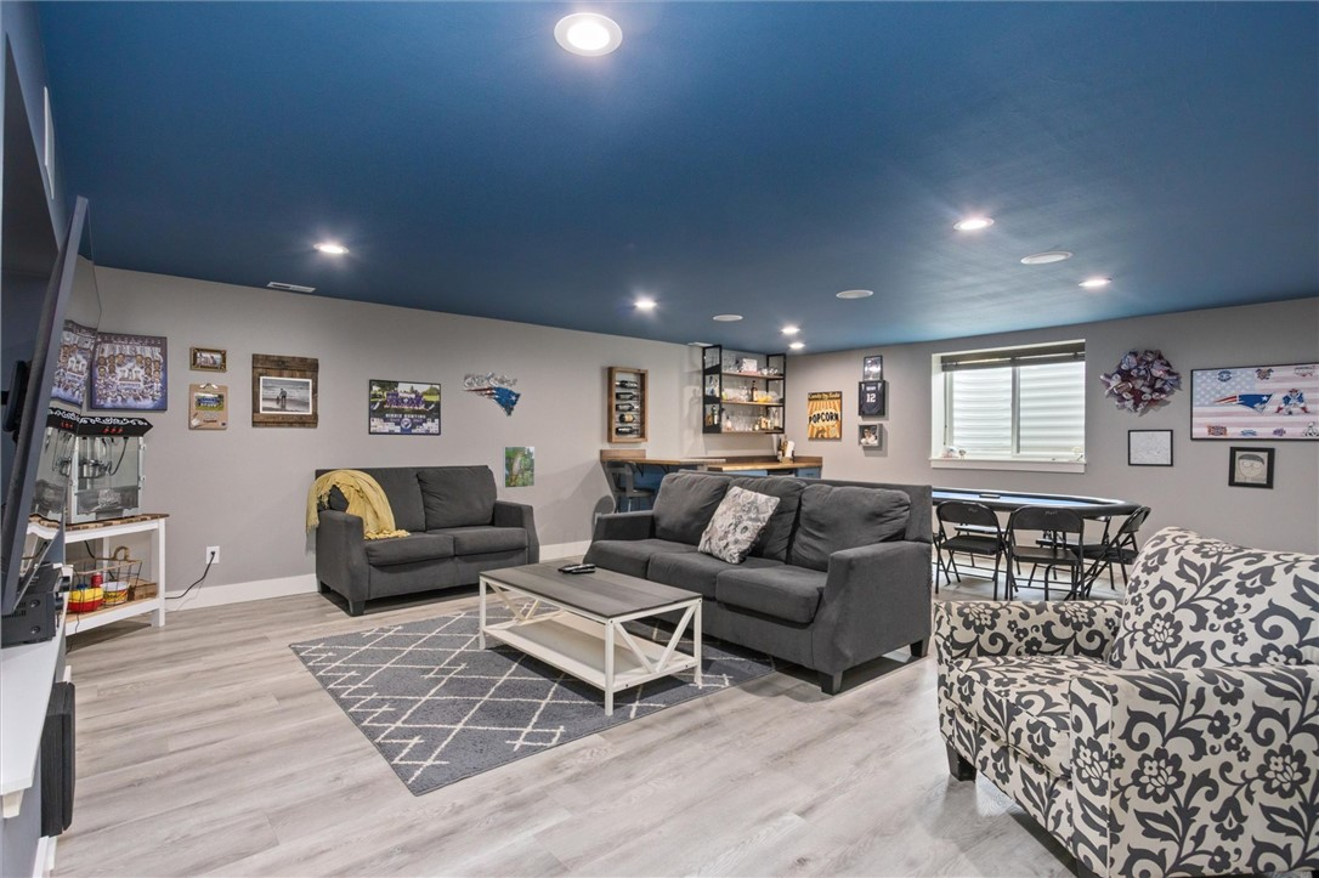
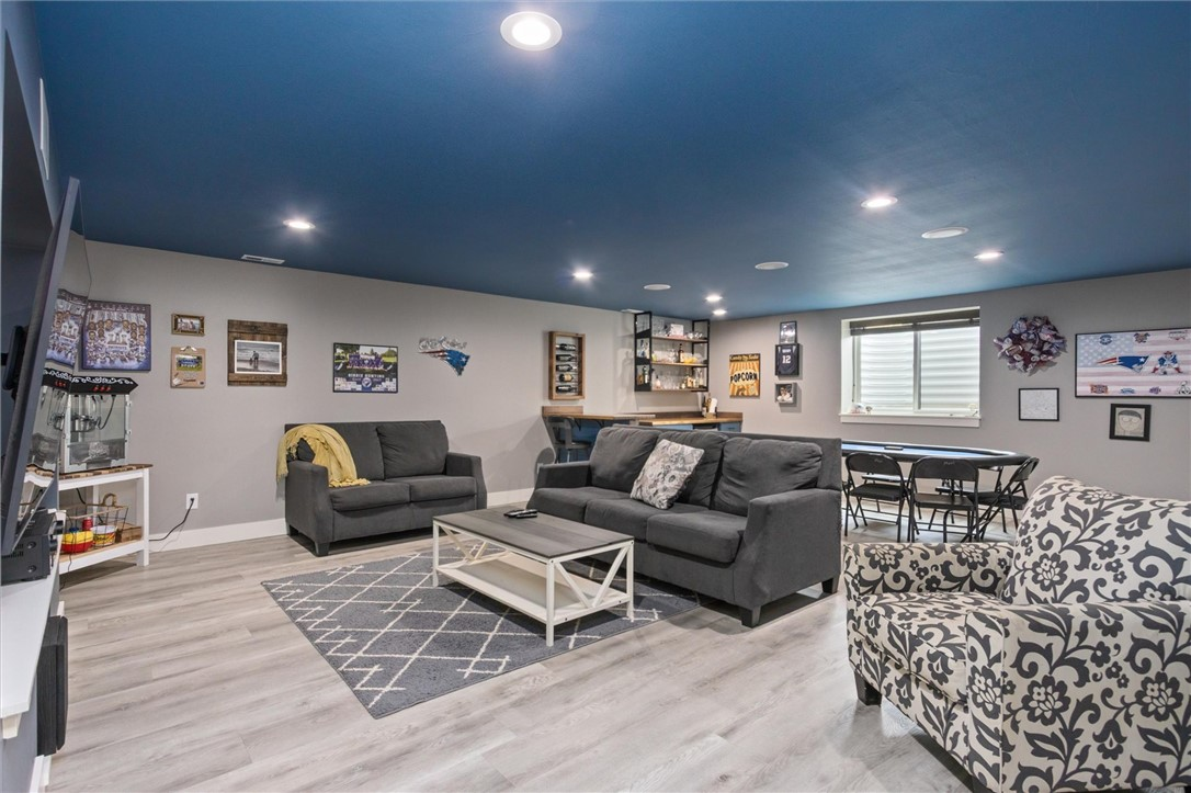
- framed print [502,444,536,489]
